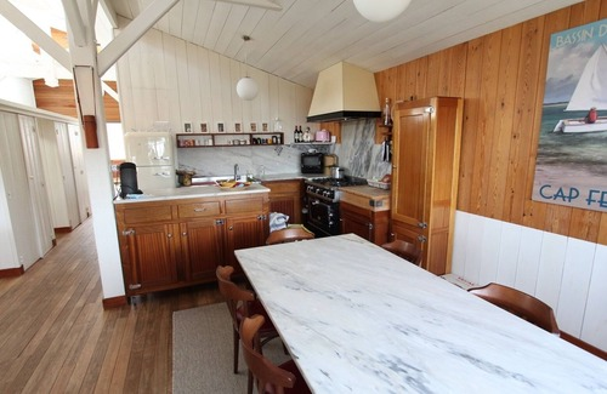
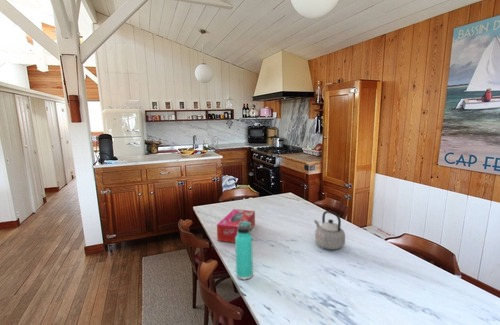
+ tissue box [216,208,256,244]
+ teapot [313,210,346,251]
+ thermos bottle [235,221,254,281]
